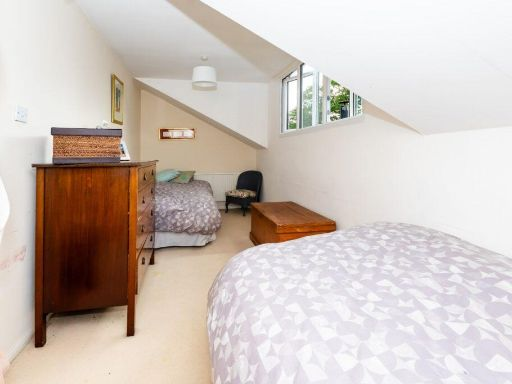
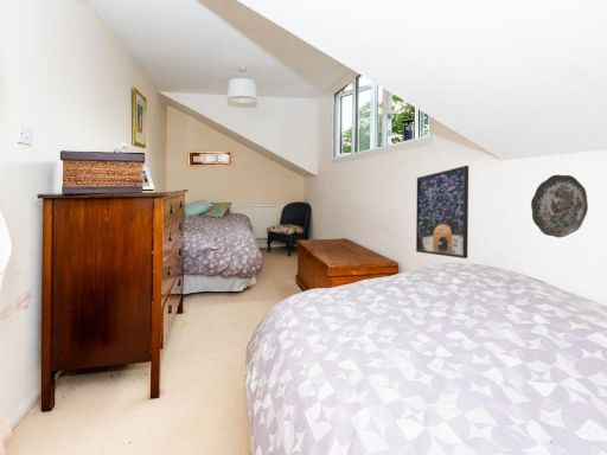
+ decorative plate [530,174,589,238]
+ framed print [415,165,469,259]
